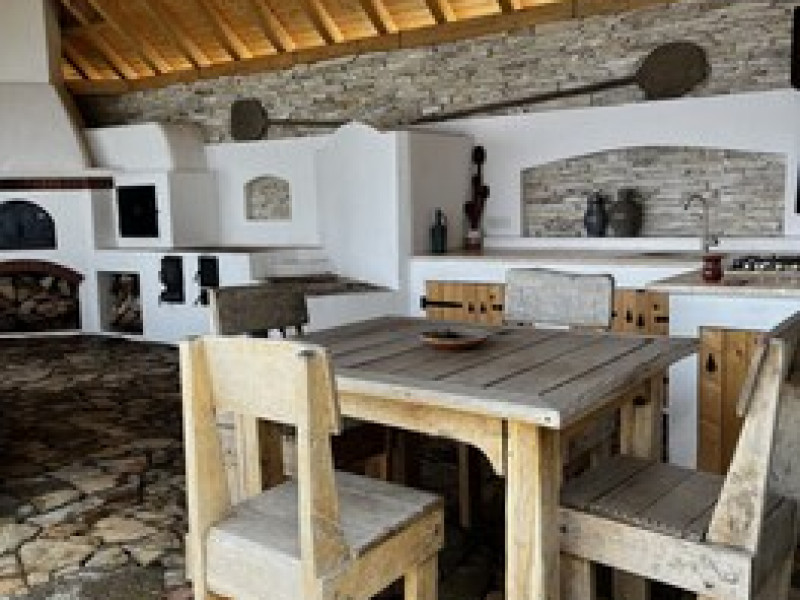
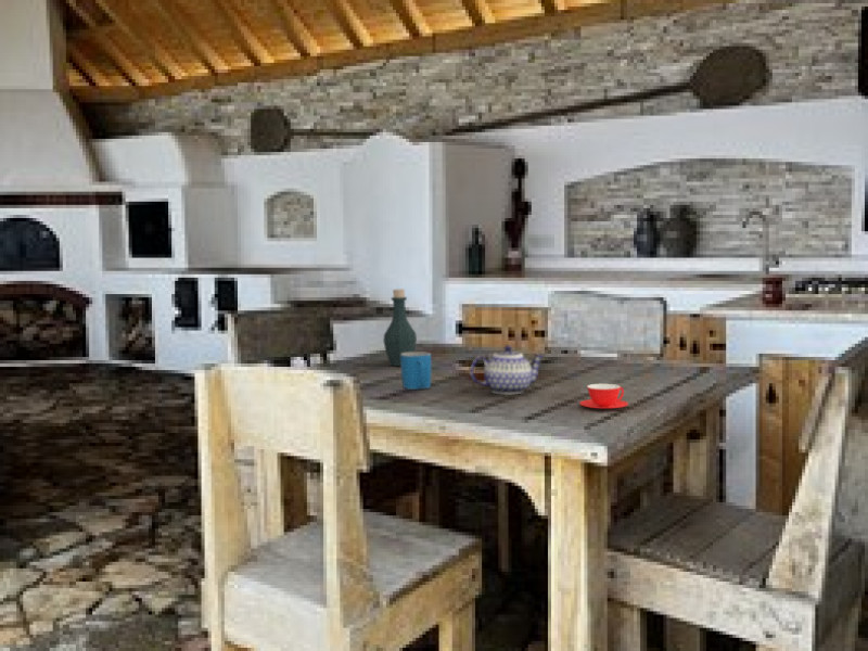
+ teacup [578,383,629,409]
+ teapot [469,345,546,396]
+ bottle [382,289,418,367]
+ mug [400,350,432,391]
